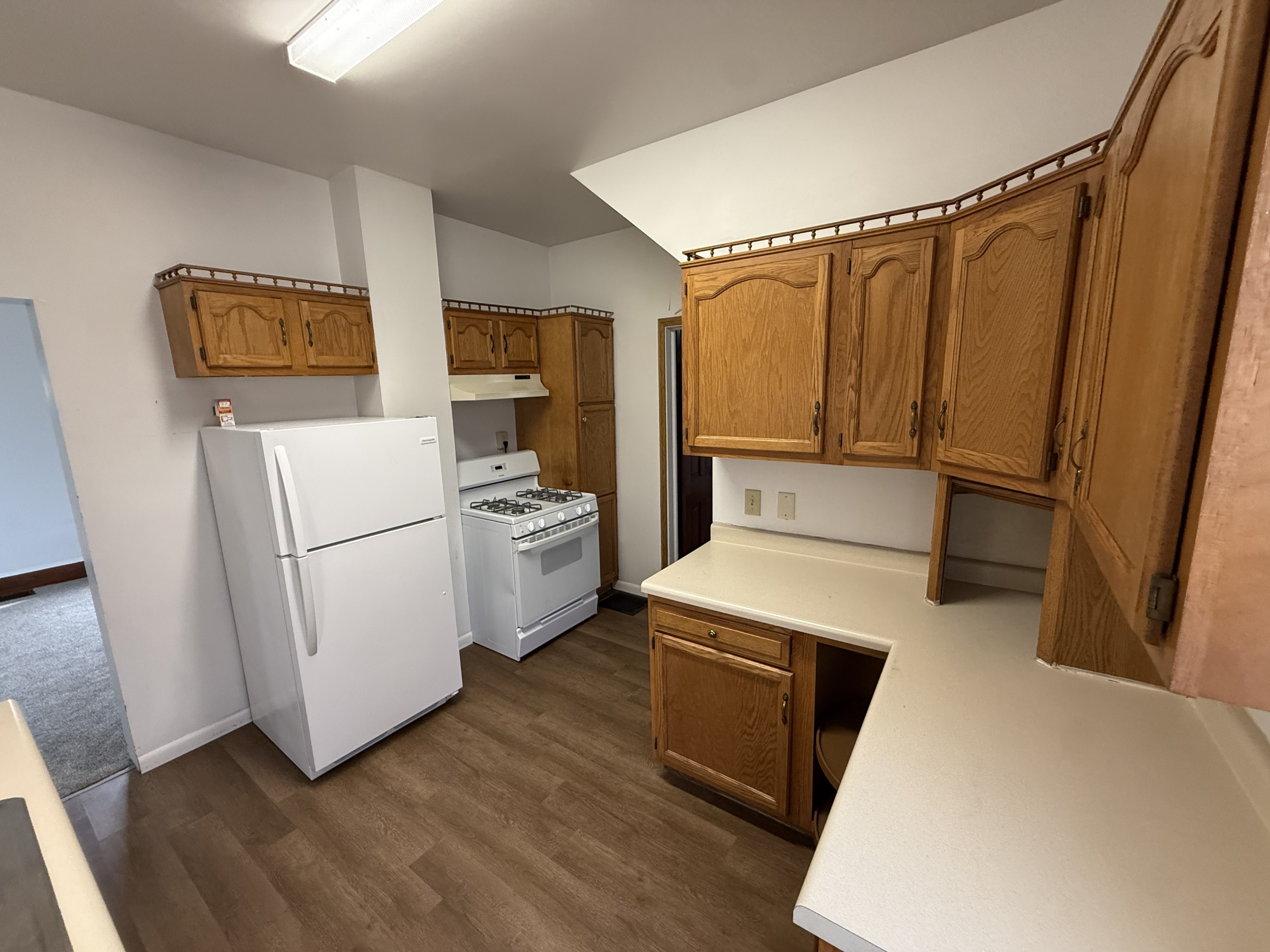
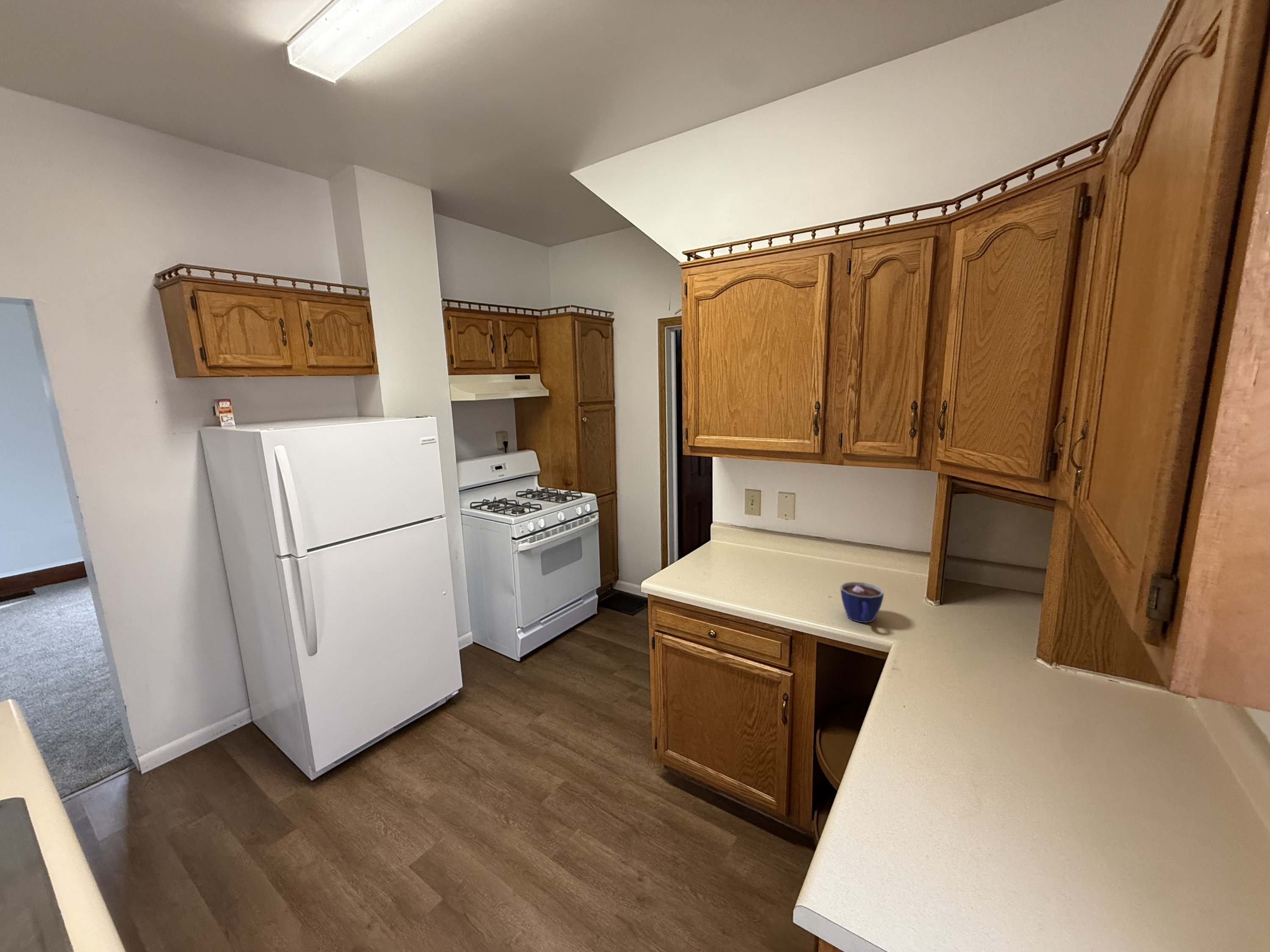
+ cup [840,581,884,623]
